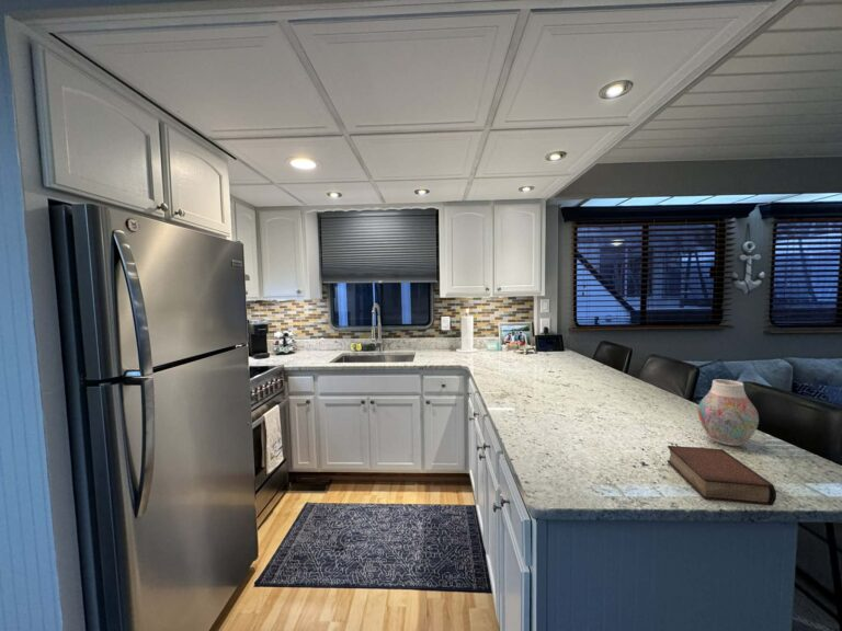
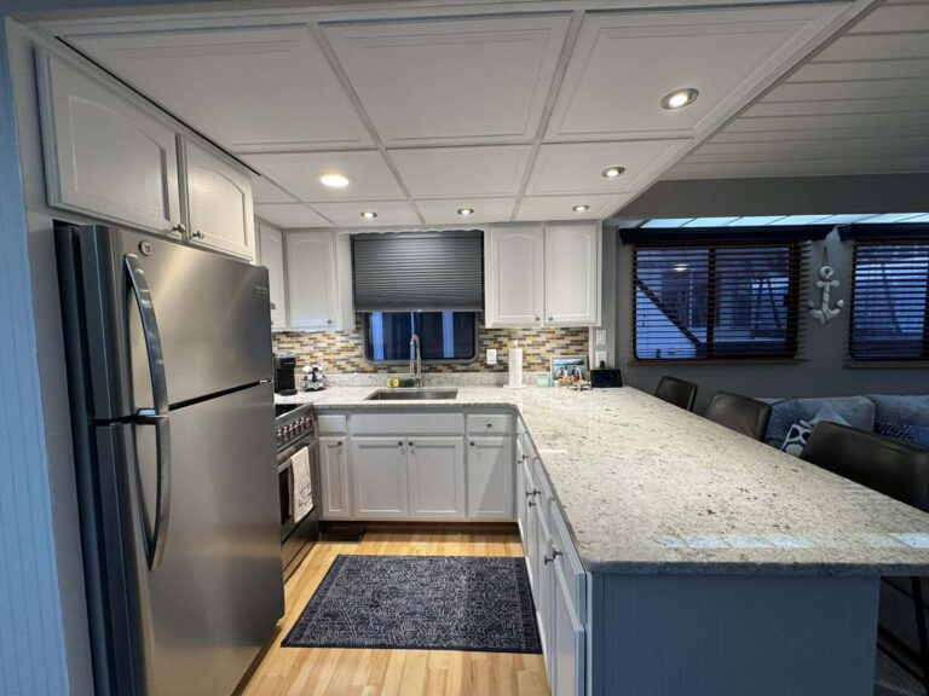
- vase [697,379,760,447]
- book [667,445,777,507]
